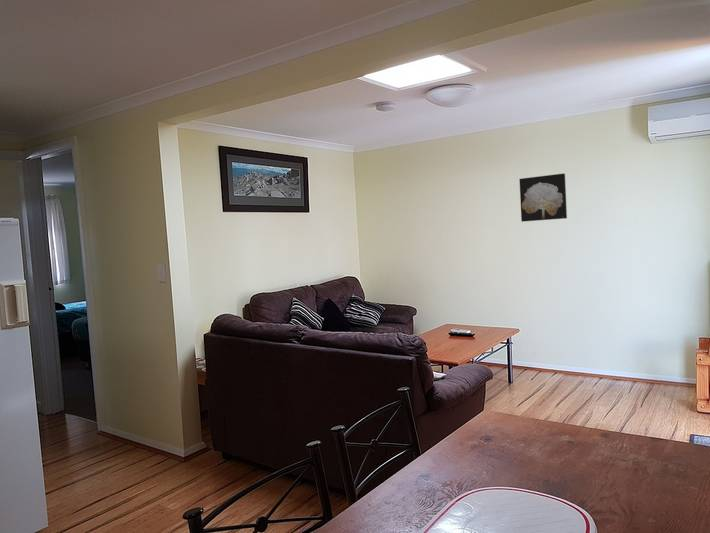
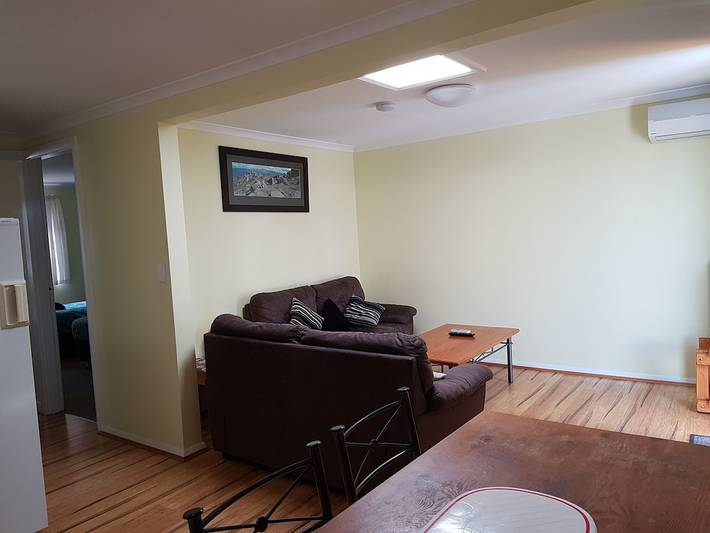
- wall art [518,173,568,223]
